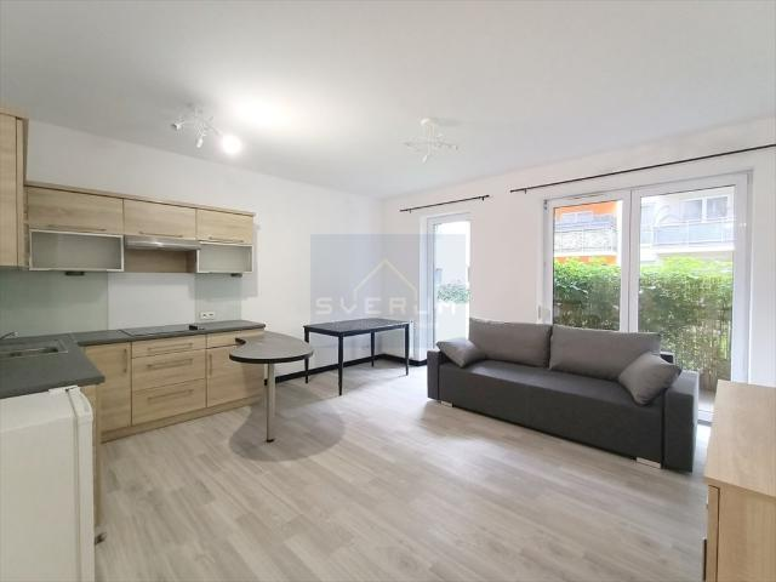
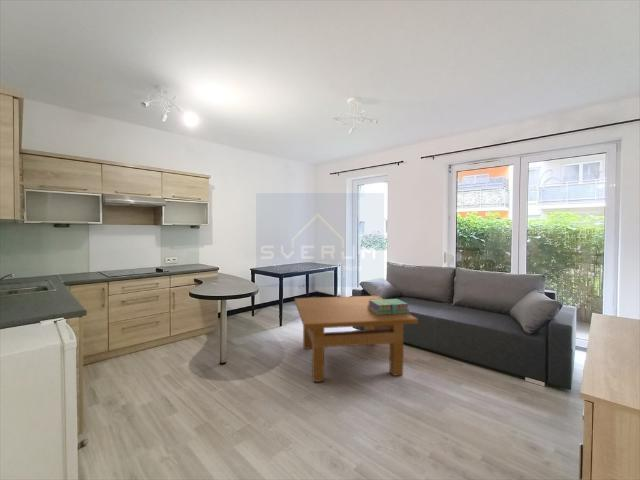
+ stack of books [368,298,410,315]
+ table [294,295,419,383]
